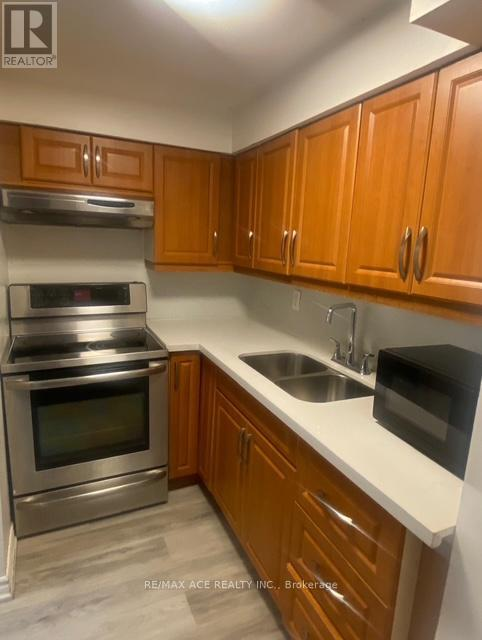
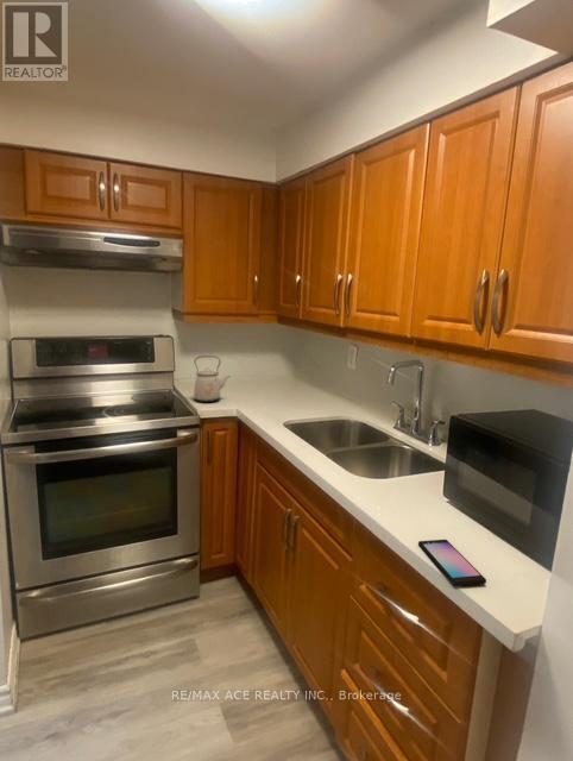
+ kettle [193,354,232,403]
+ smartphone [417,539,487,587]
